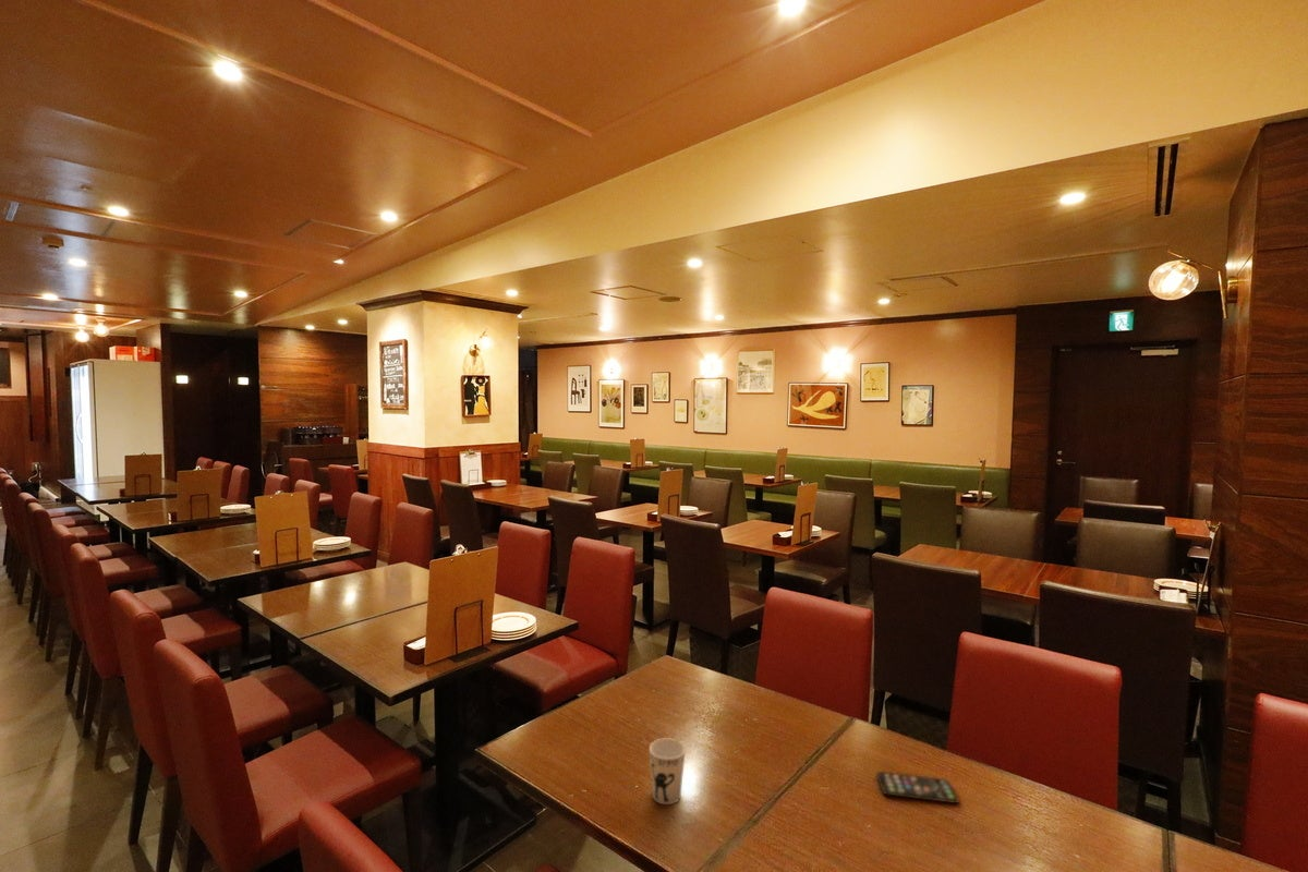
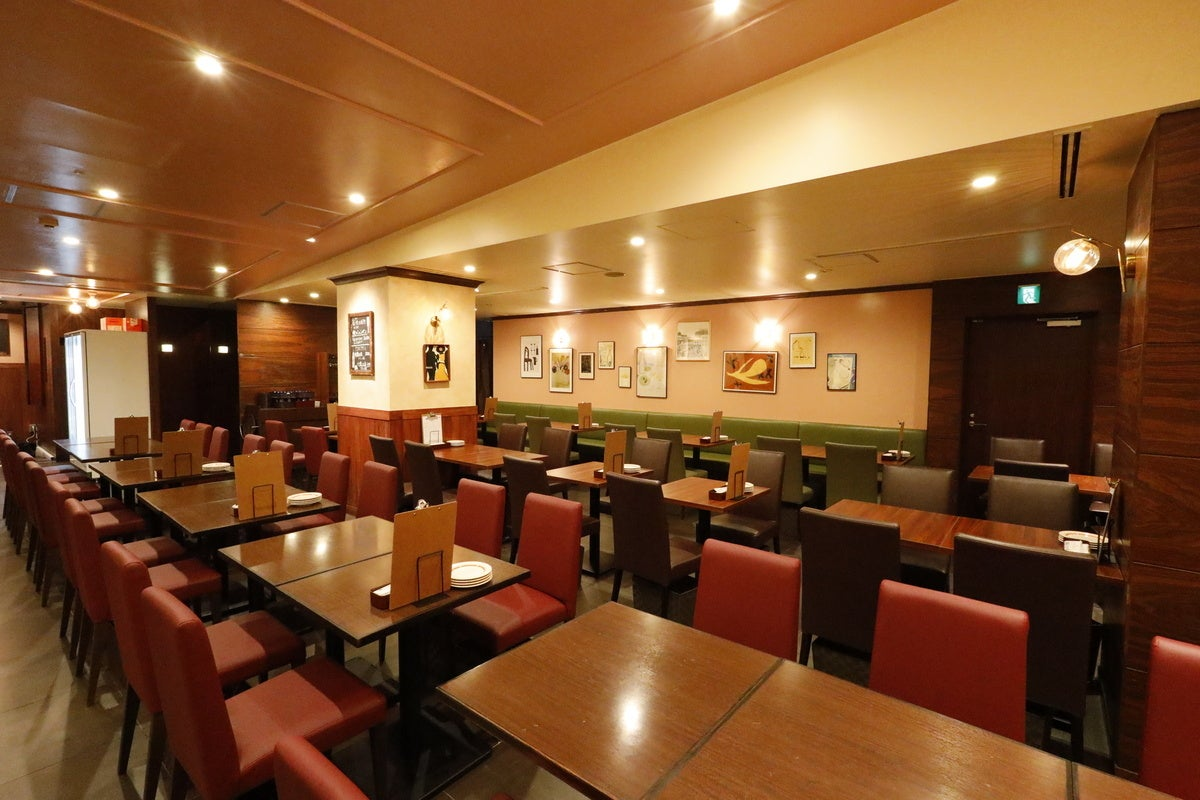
- smartphone [875,771,959,804]
- cup [649,737,687,806]
